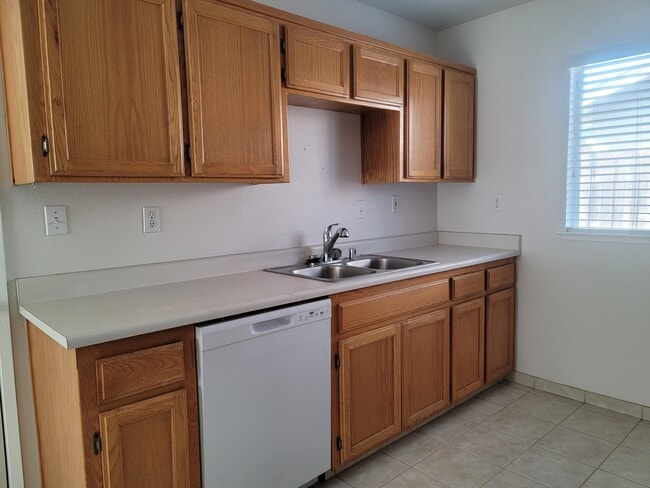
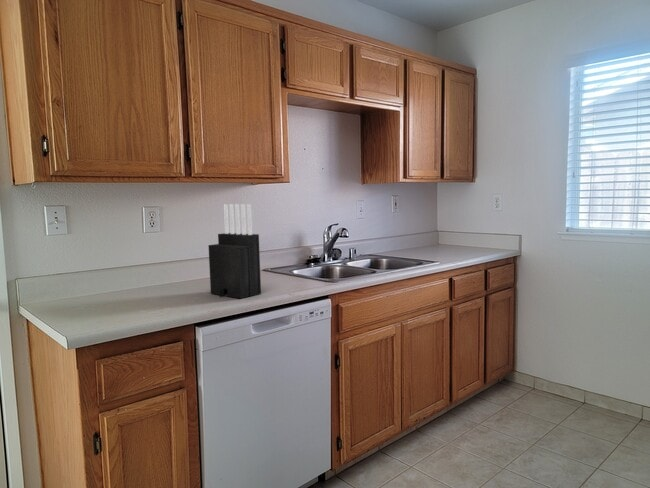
+ knife block [207,203,262,300]
